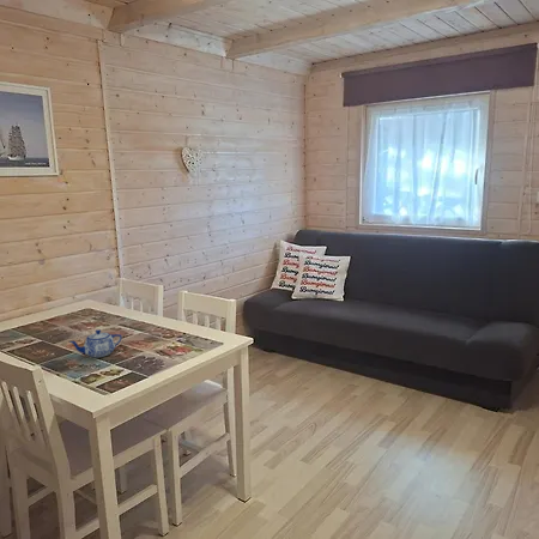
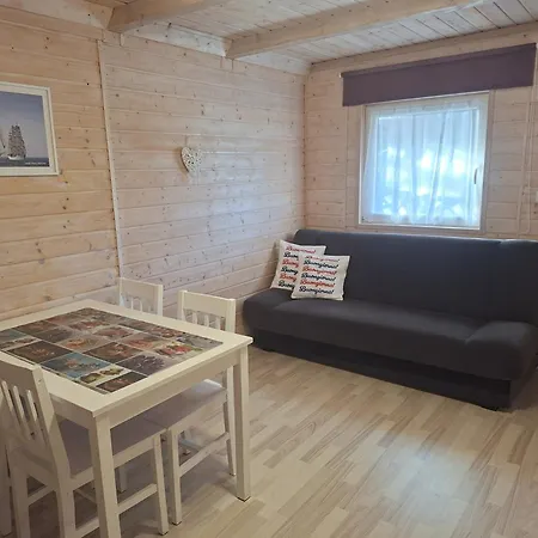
- teapot [68,328,123,358]
